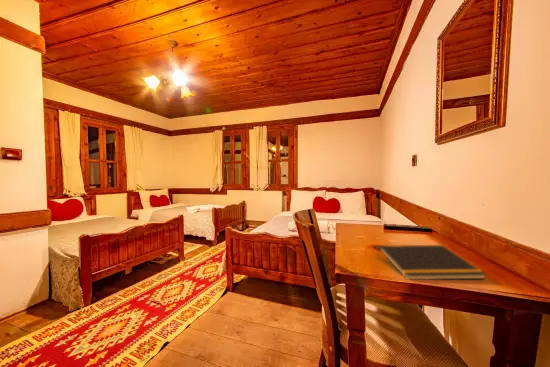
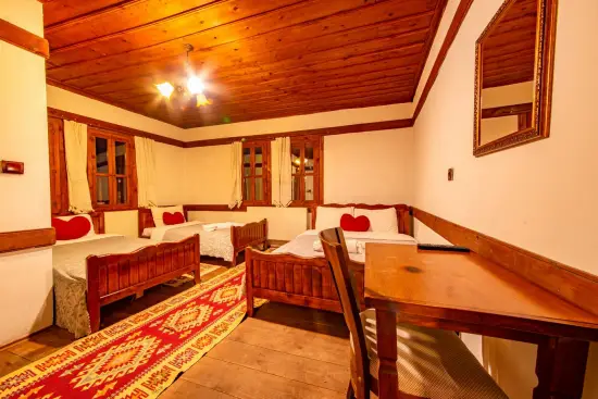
- notepad [376,244,487,280]
